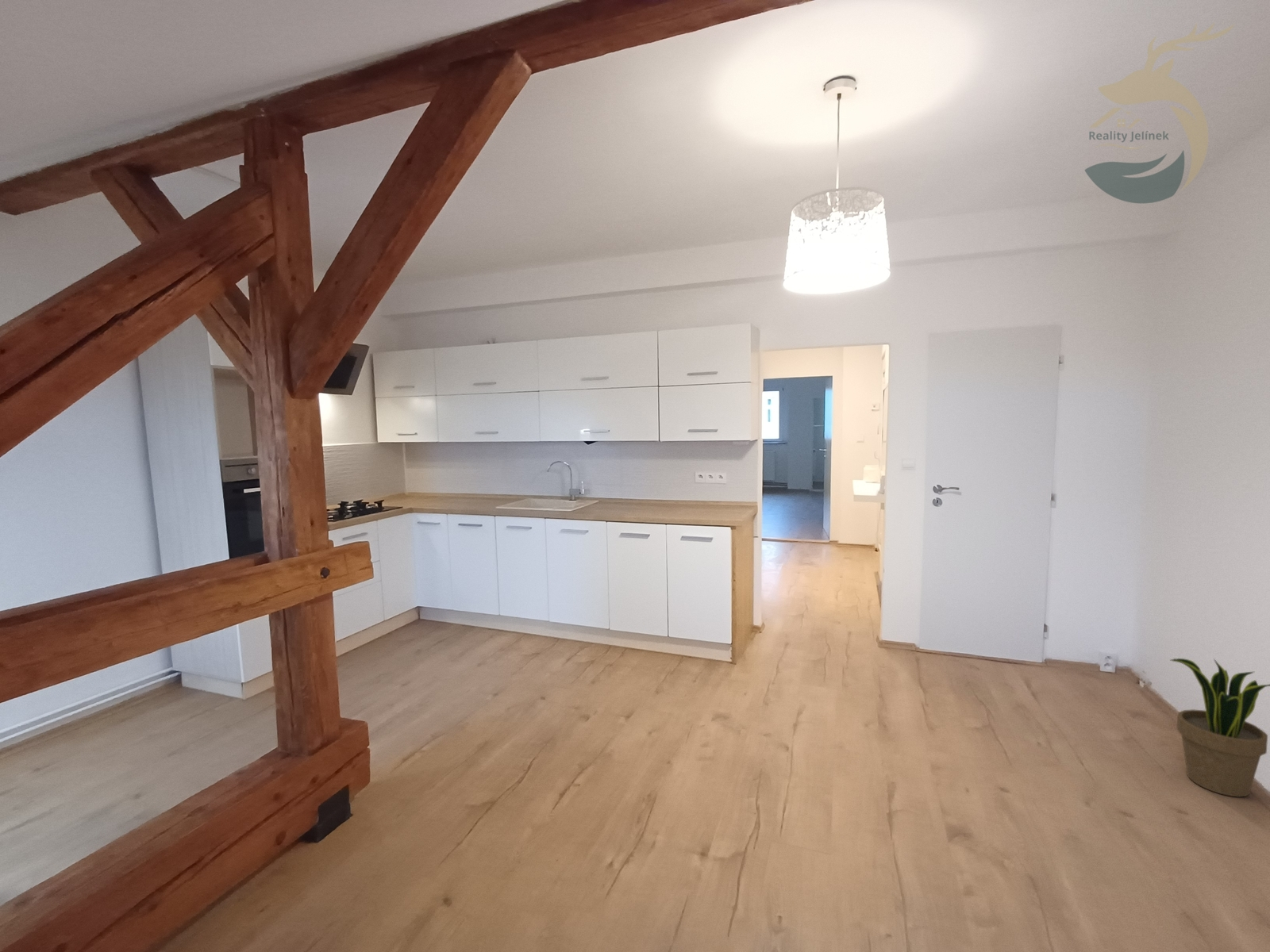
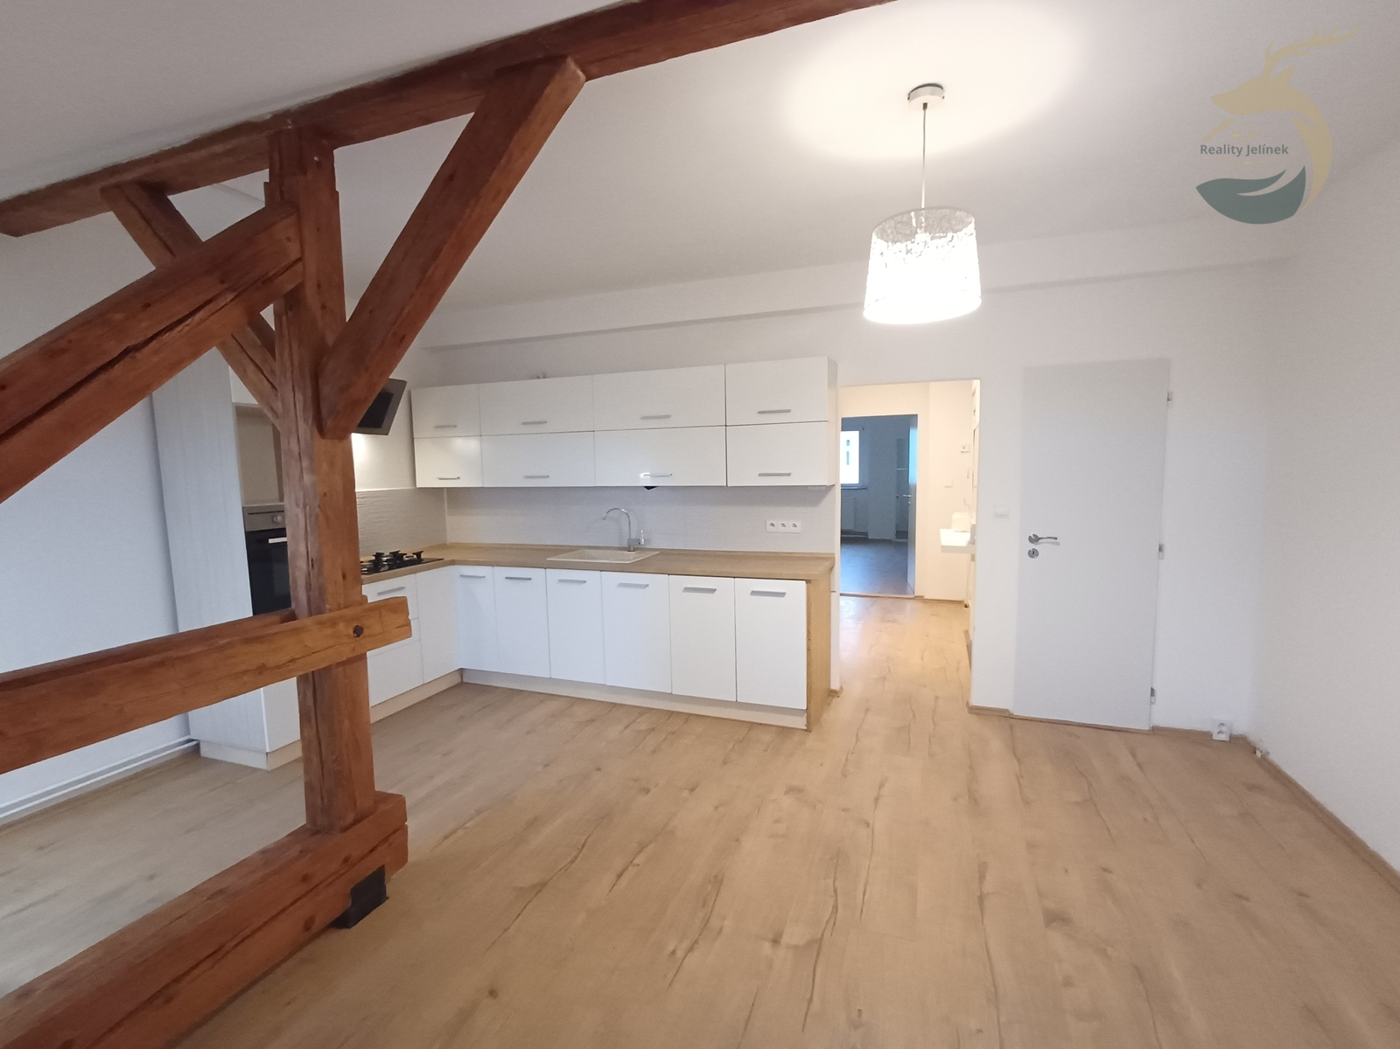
- potted plant [1169,658,1270,797]
